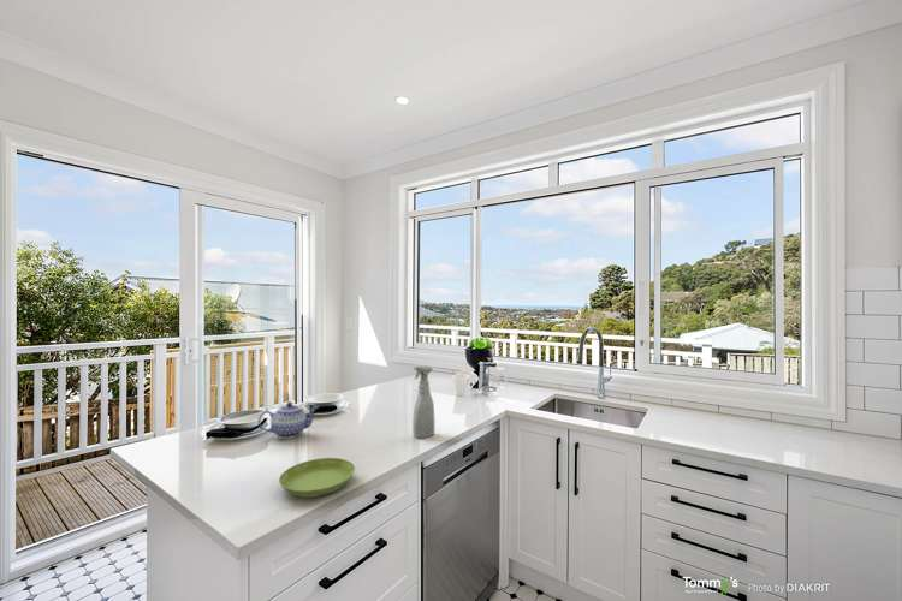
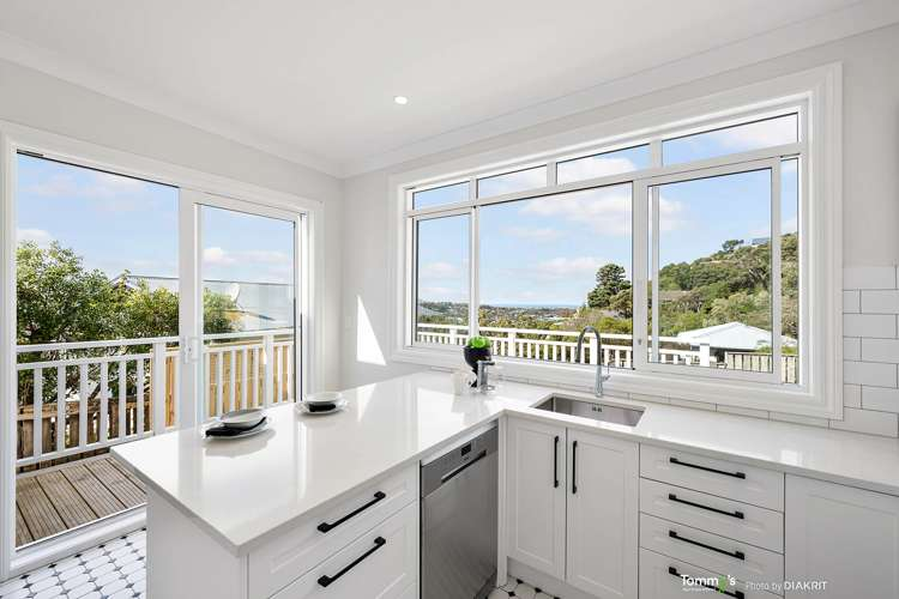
- saucer [278,457,356,499]
- teapot [257,400,320,440]
- spray bottle [411,364,435,439]
